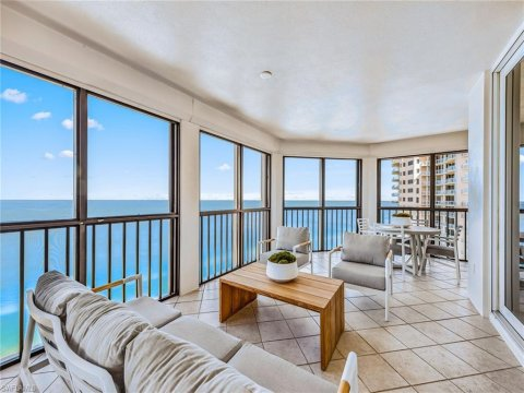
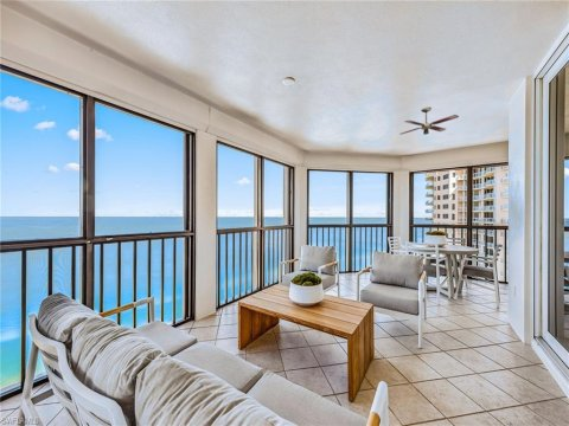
+ ceiling fan [398,105,460,136]
